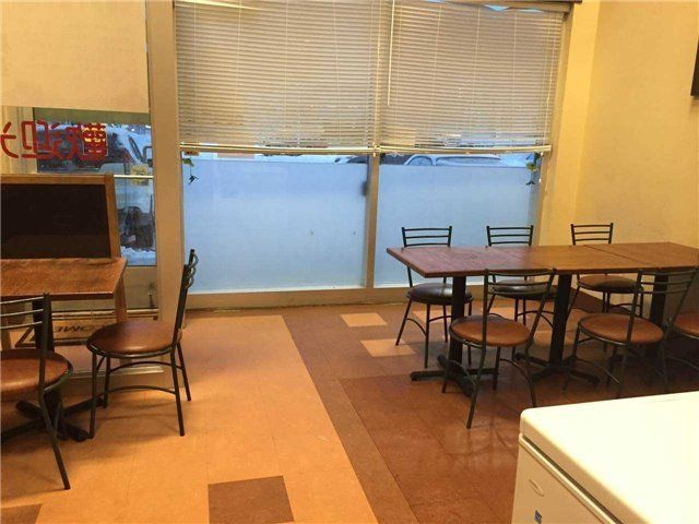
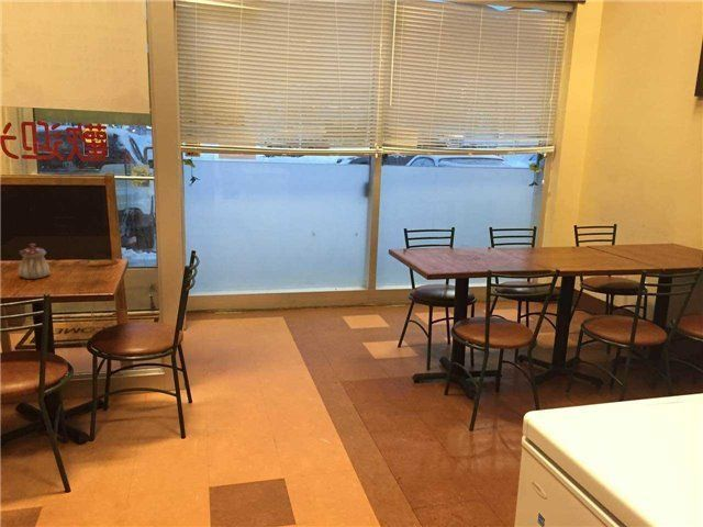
+ teapot [18,242,52,280]
